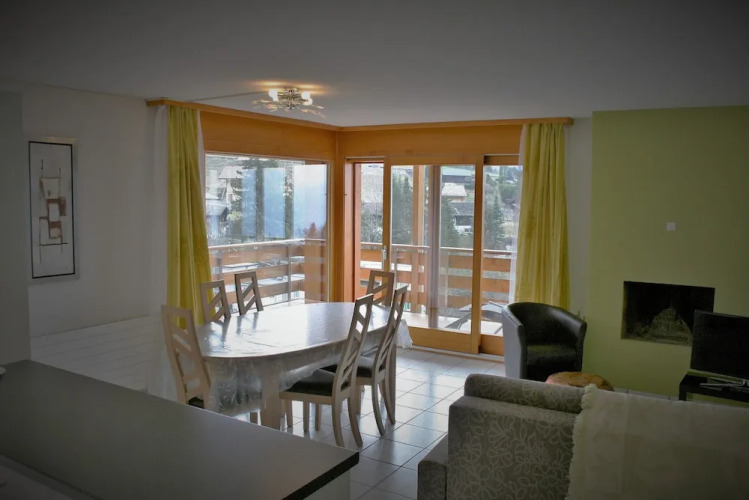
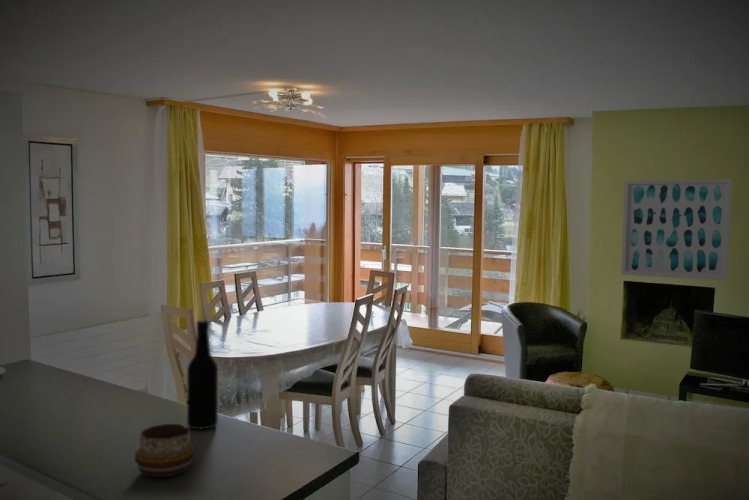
+ wall art [620,178,733,281]
+ bottle [186,319,219,431]
+ decorative bowl [134,423,196,478]
